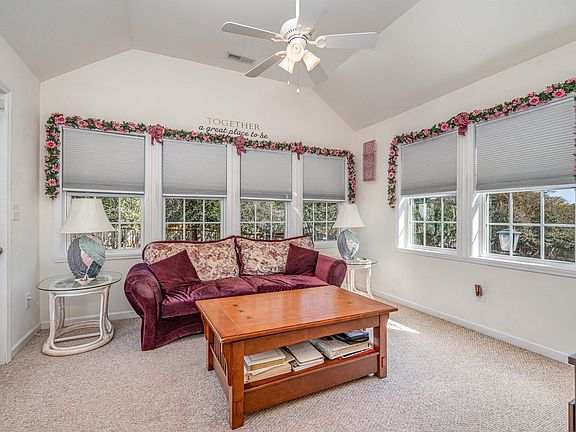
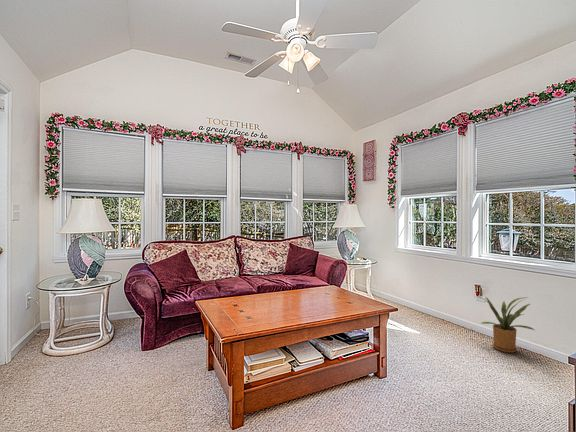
+ house plant [473,295,535,354]
